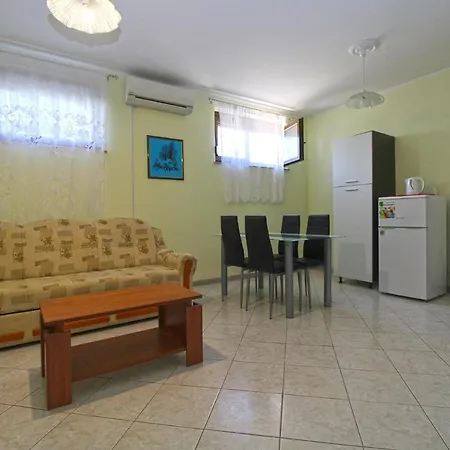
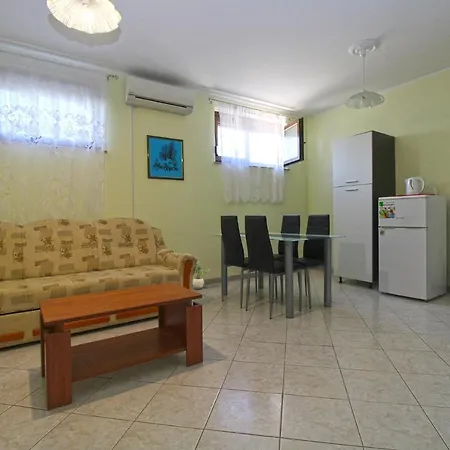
+ potted plant [192,261,211,290]
